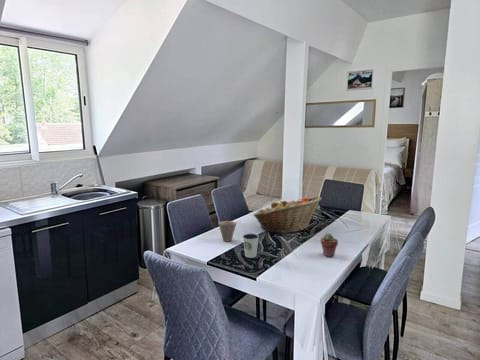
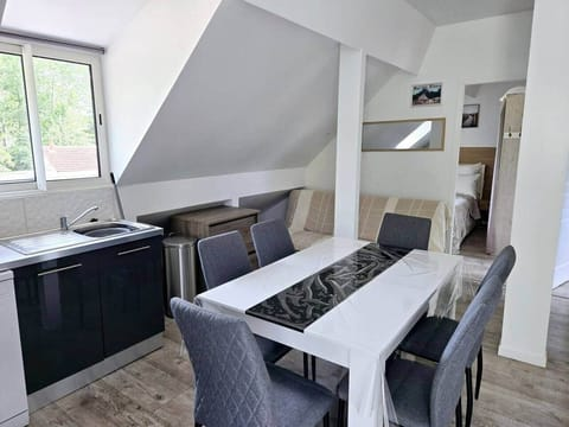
- fruit basket [252,195,322,234]
- cup [218,220,237,242]
- dixie cup [241,232,260,259]
- potted succulent [319,232,339,258]
